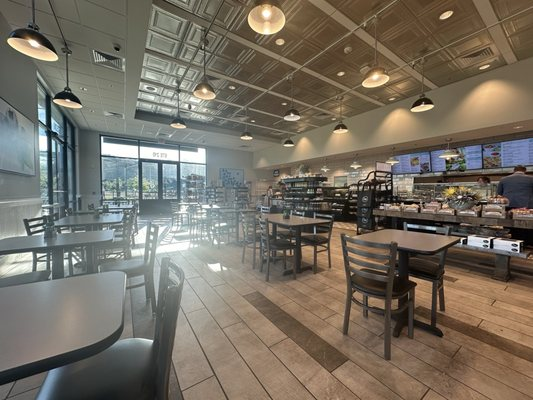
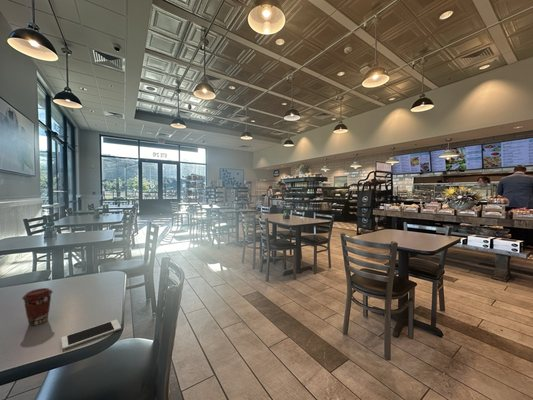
+ coffee cup [21,287,54,327]
+ cell phone [60,319,122,350]
